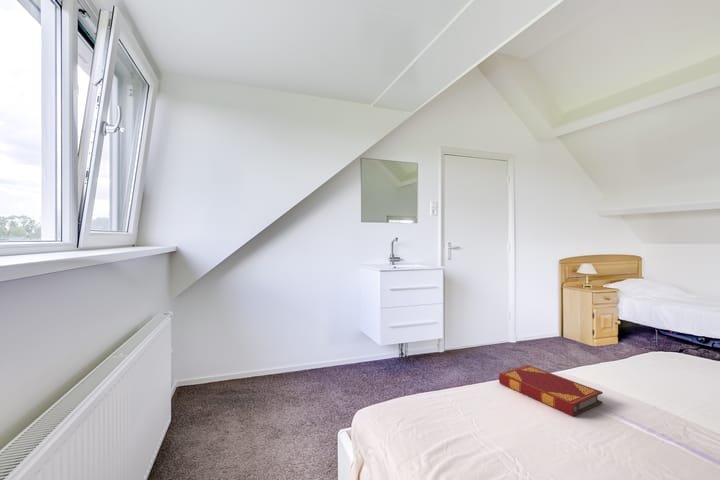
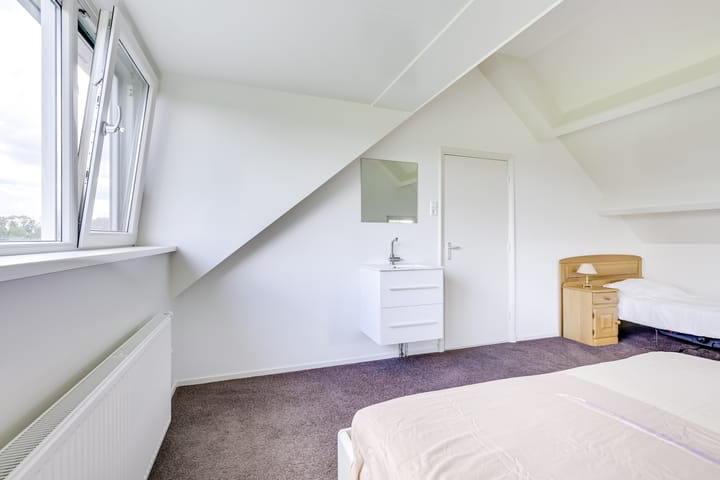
- hardback book [498,364,604,417]
